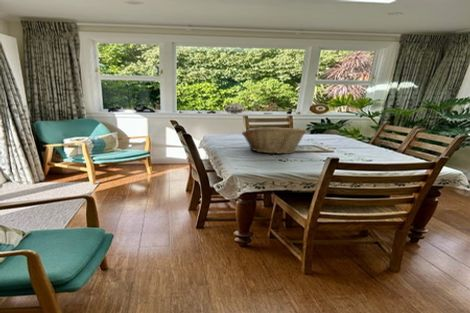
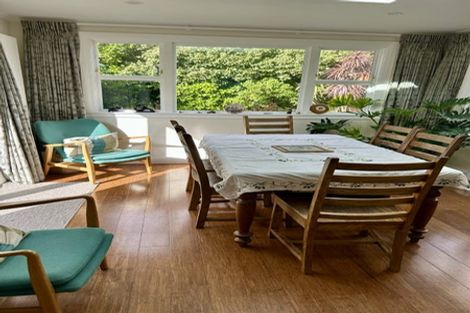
- fruit basket [241,126,308,155]
